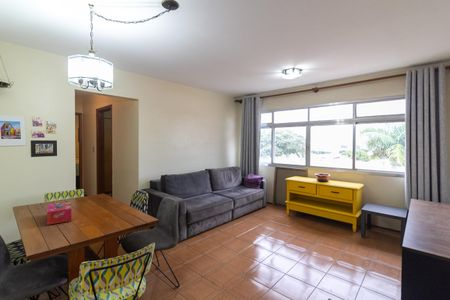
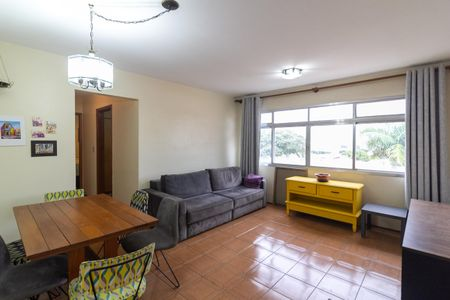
- tissue box [46,201,72,226]
